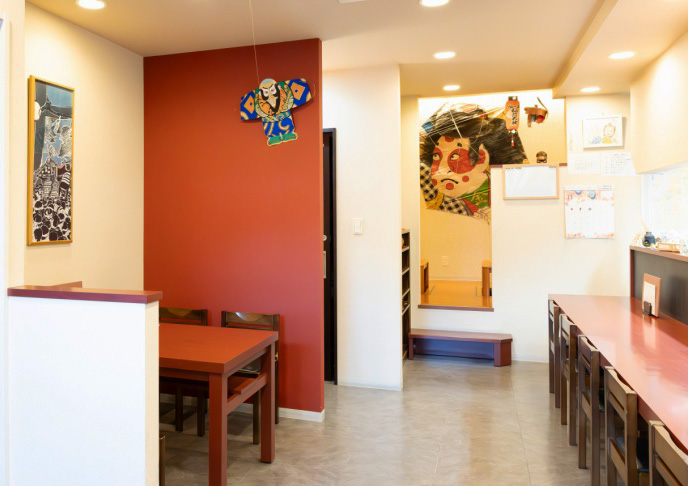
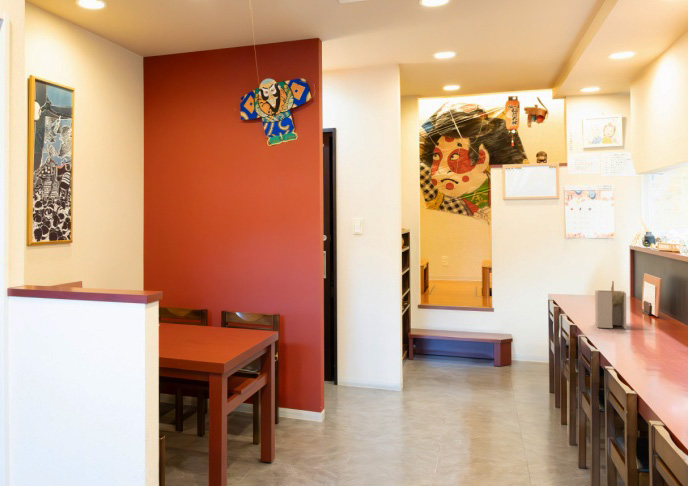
+ utensil holder [594,280,627,330]
